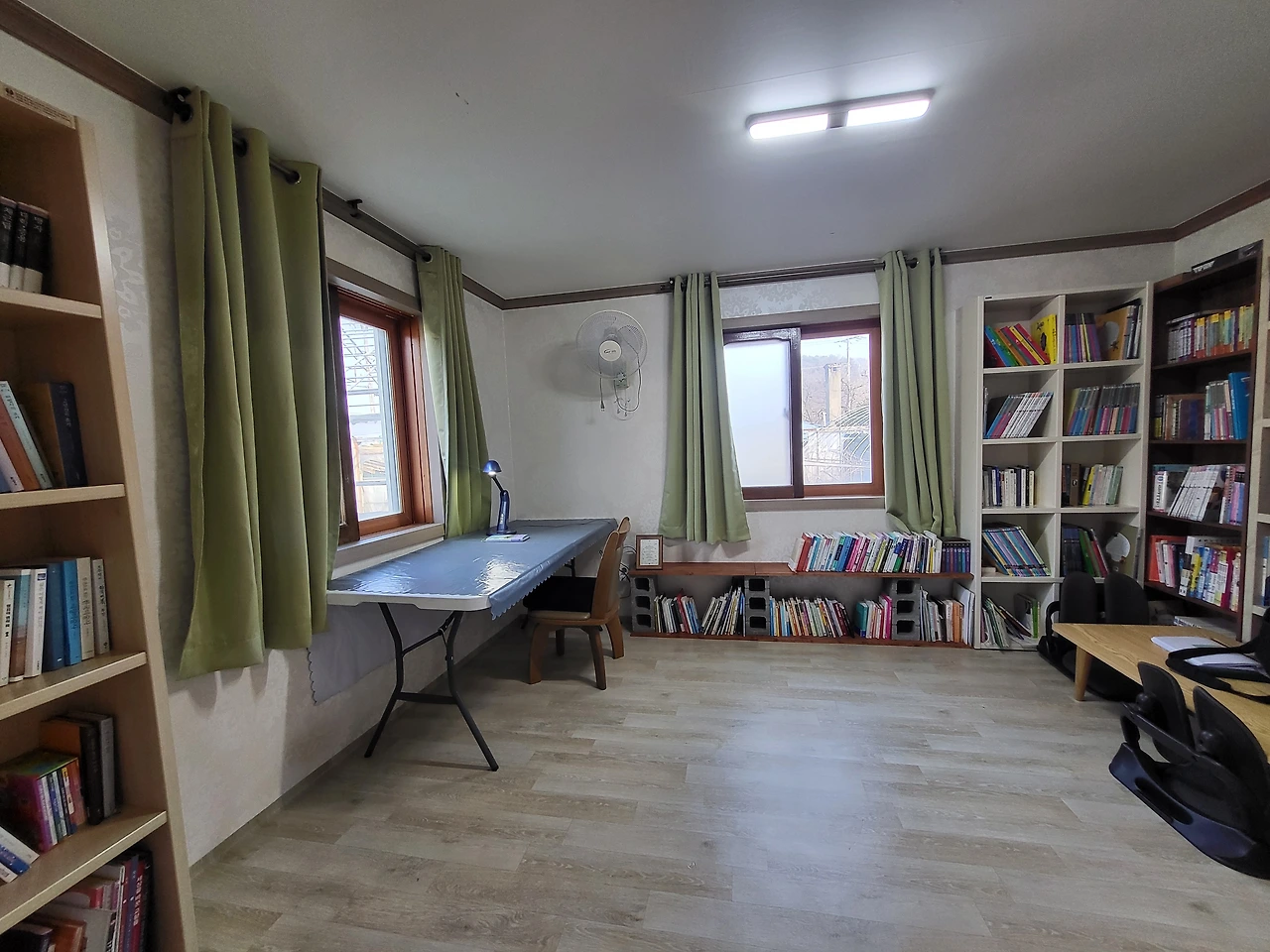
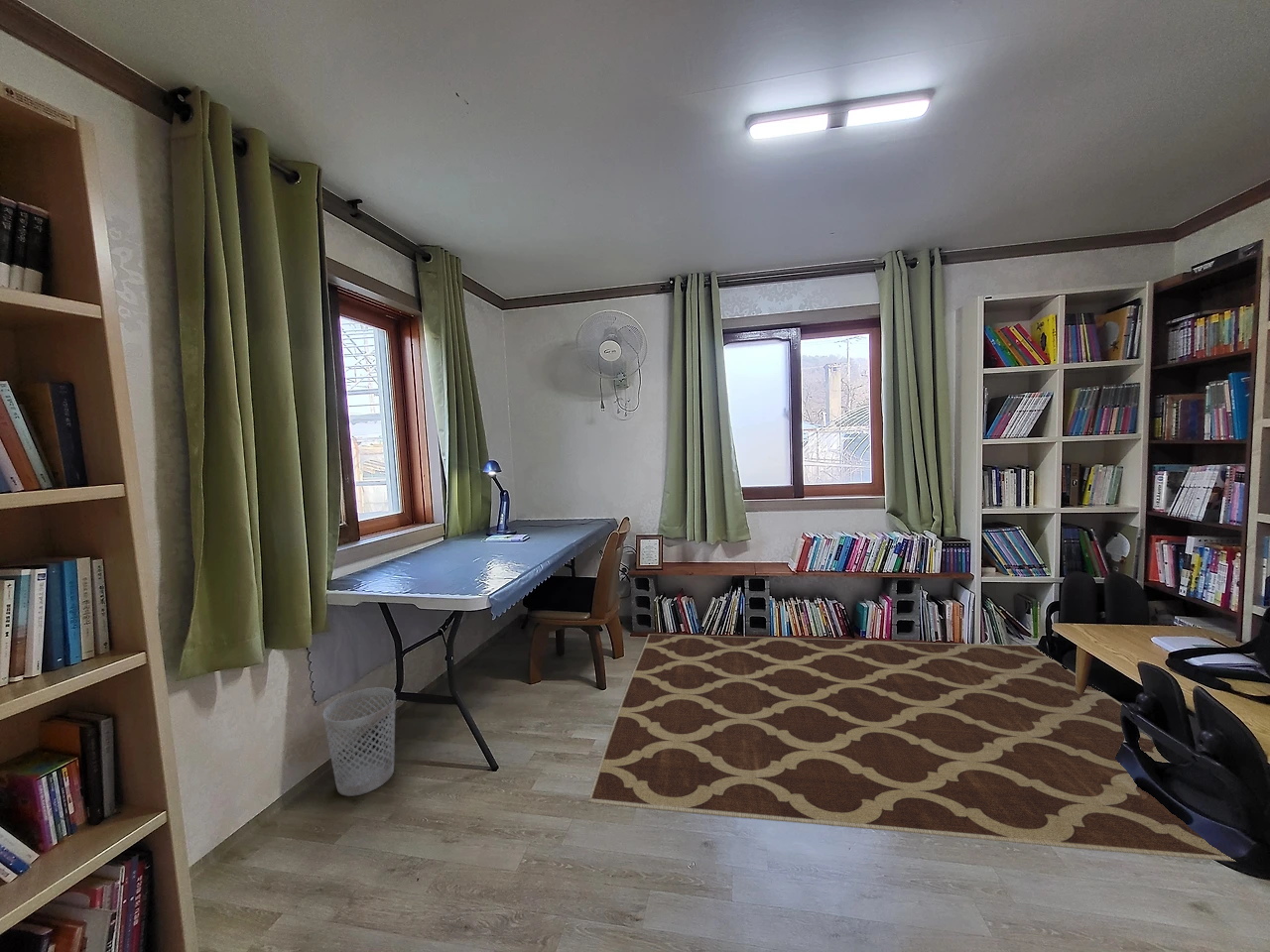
+ rug [587,633,1237,863]
+ wastebasket [321,687,397,797]
